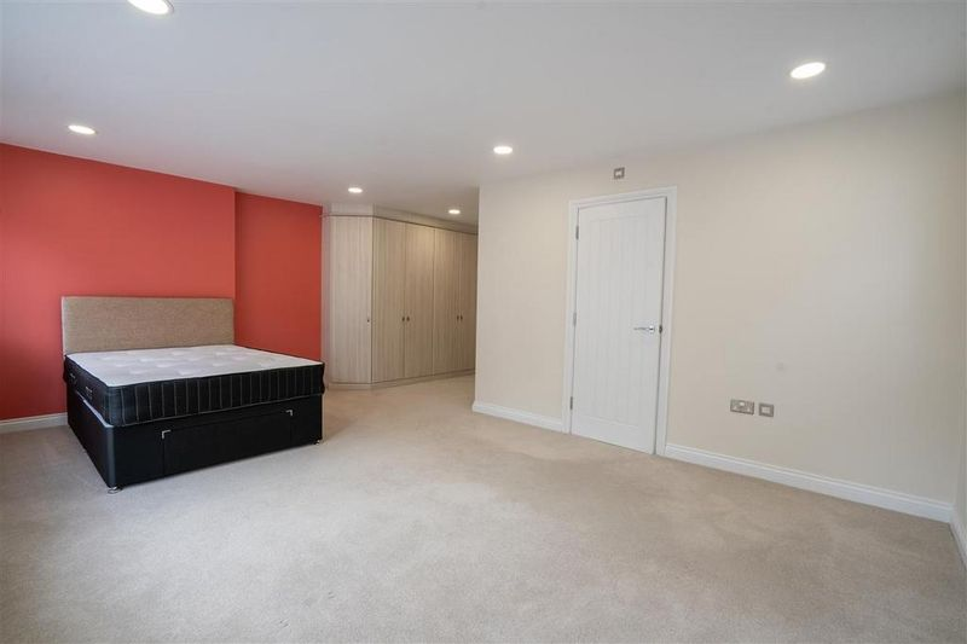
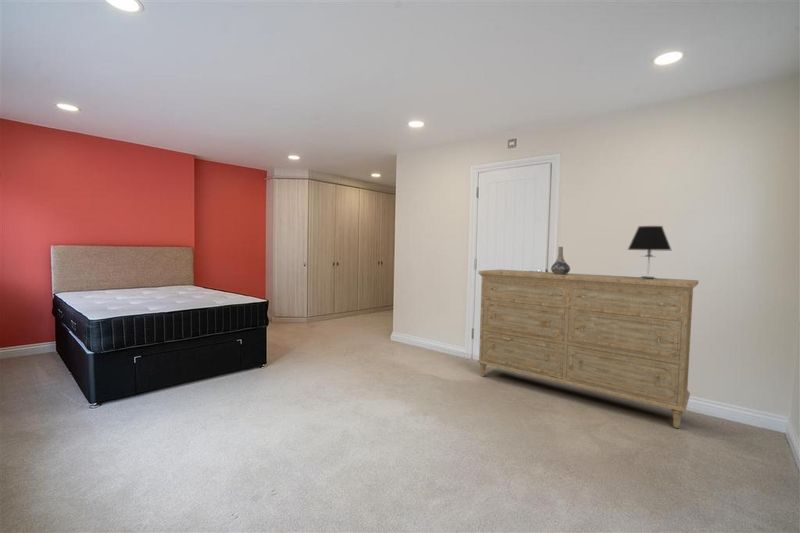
+ table lamp [626,225,672,280]
+ decorative vase [550,246,571,274]
+ dresser [476,269,699,429]
